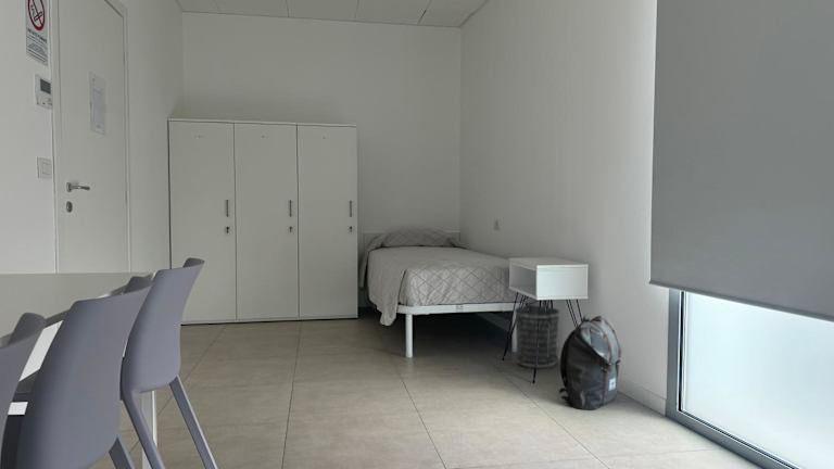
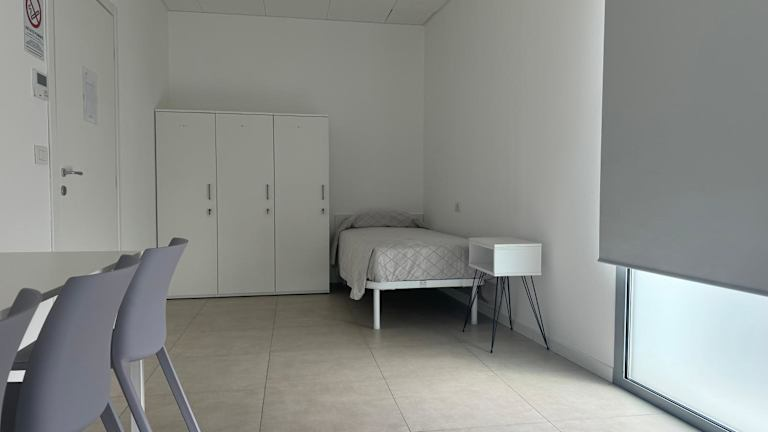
- wastebasket [515,305,560,370]
- backpack [558,314,623,411]
